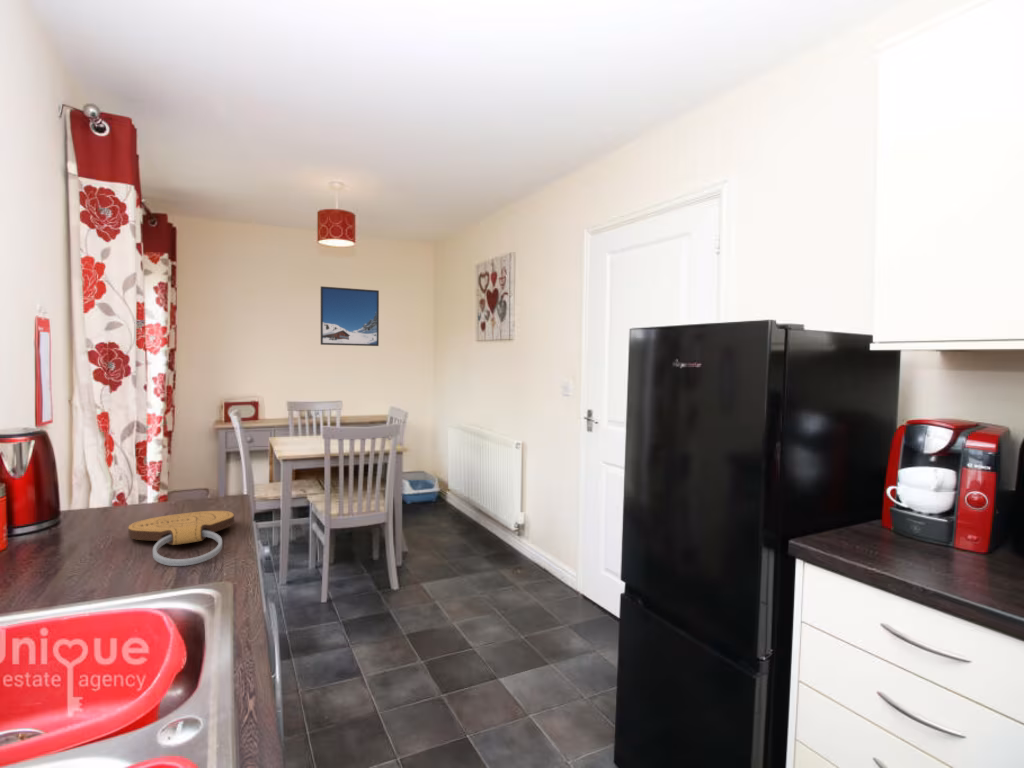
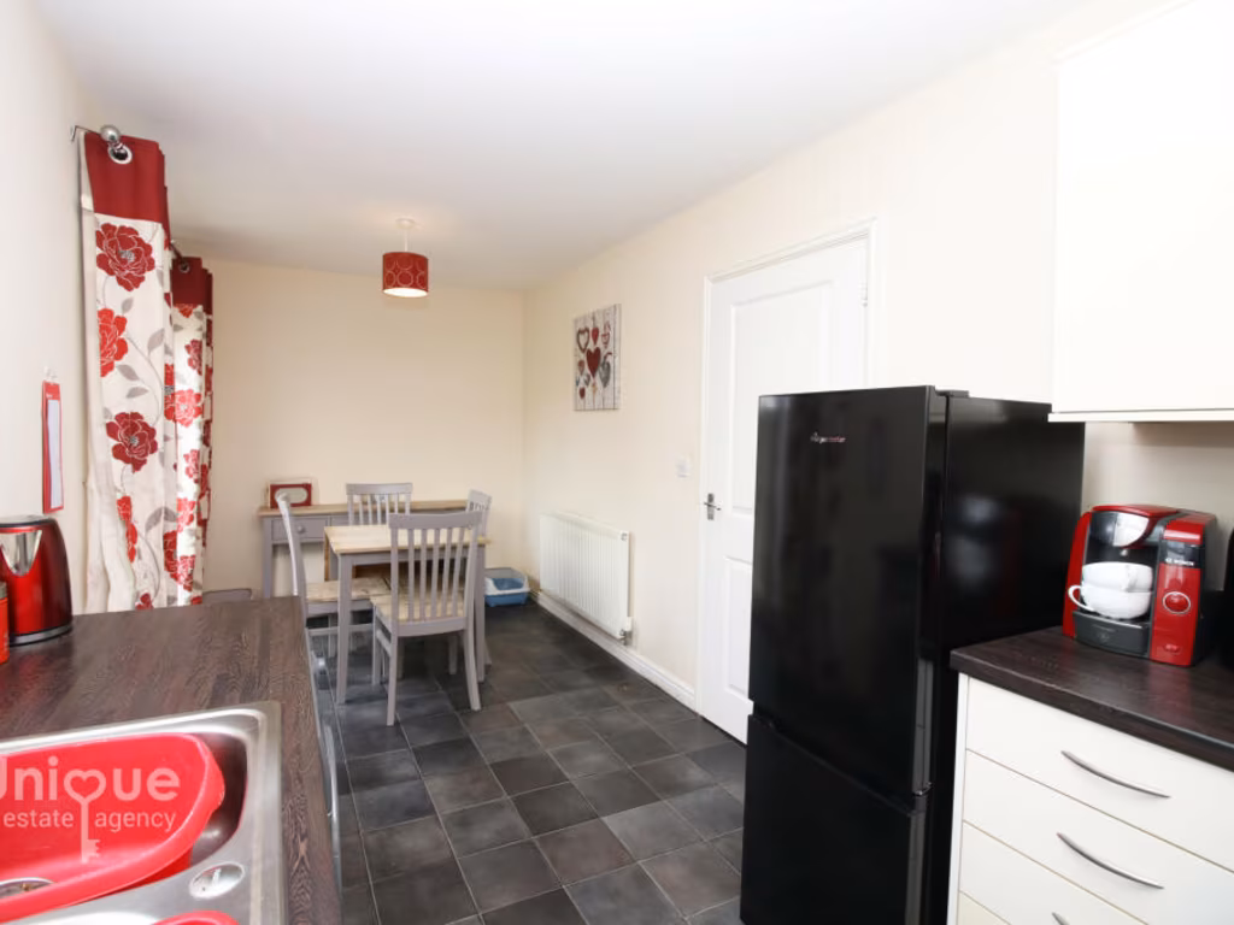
- key chain [127,510,235,567]
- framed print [320,285,380,347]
